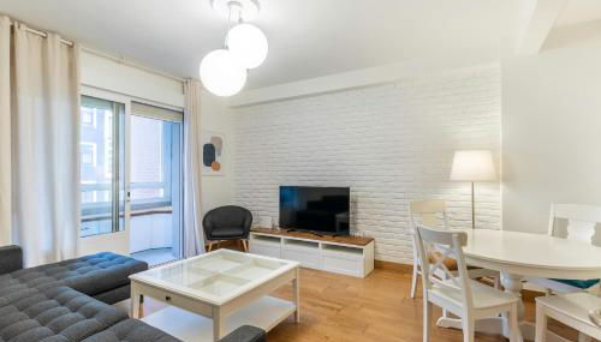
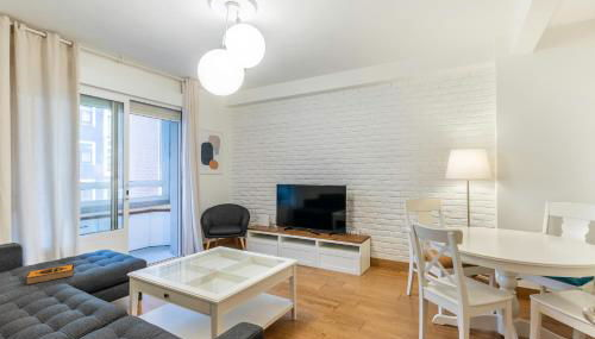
+ hardback book [25,263,75,285]
